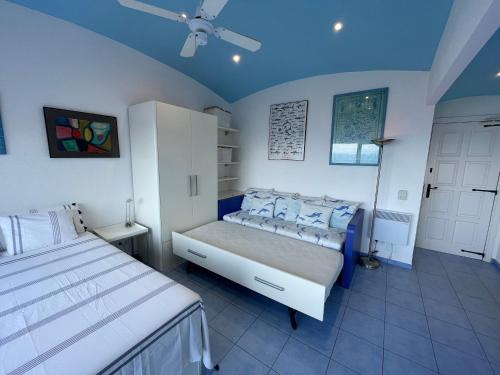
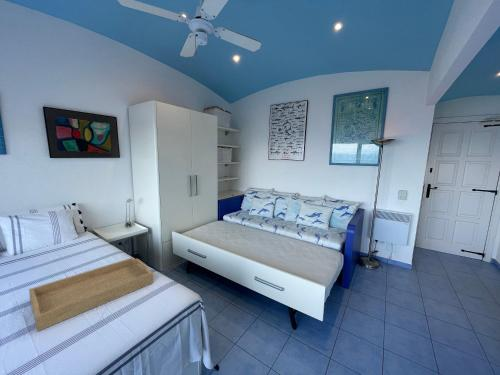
+ serving tray [28,256,154,333]
